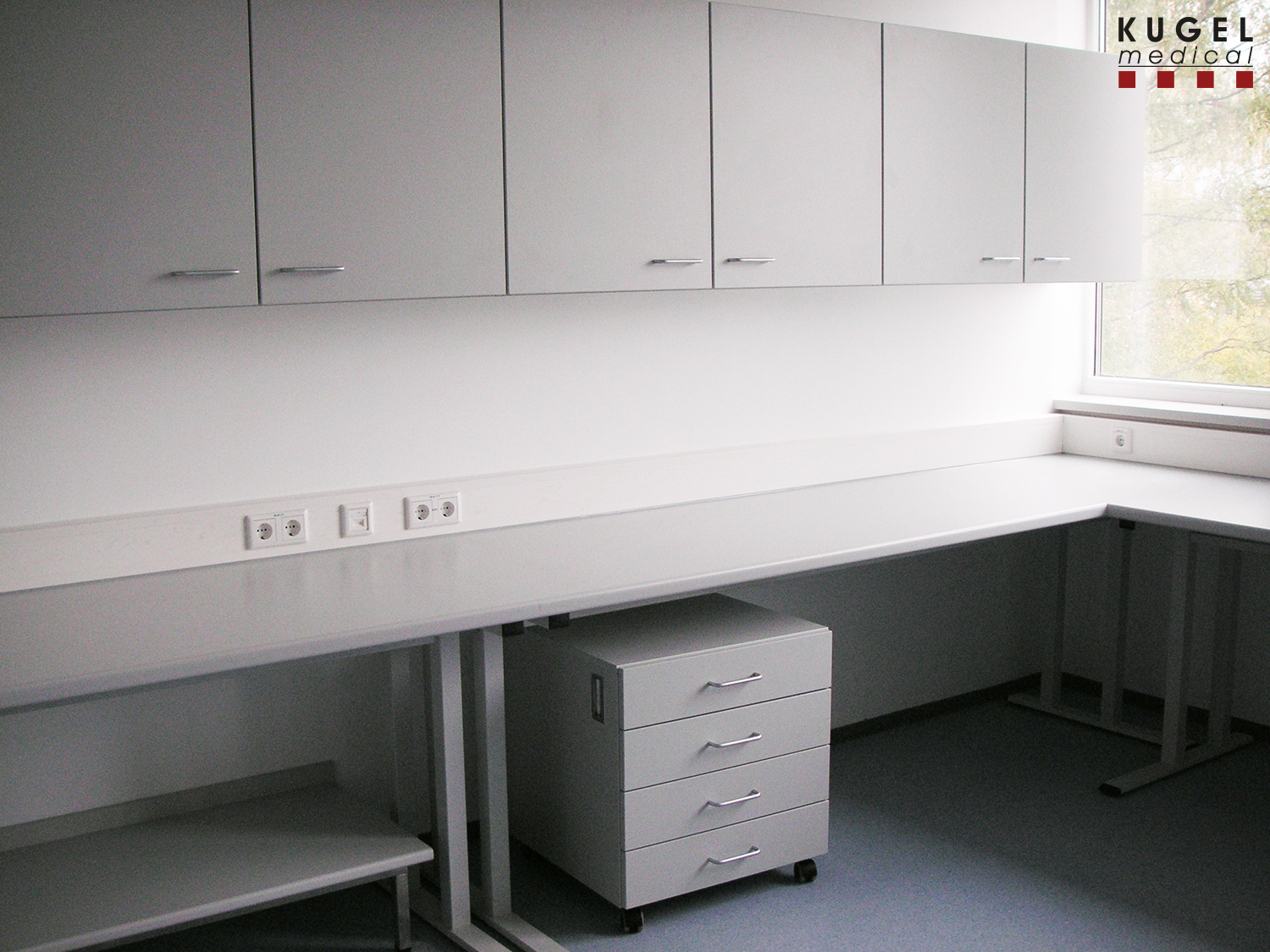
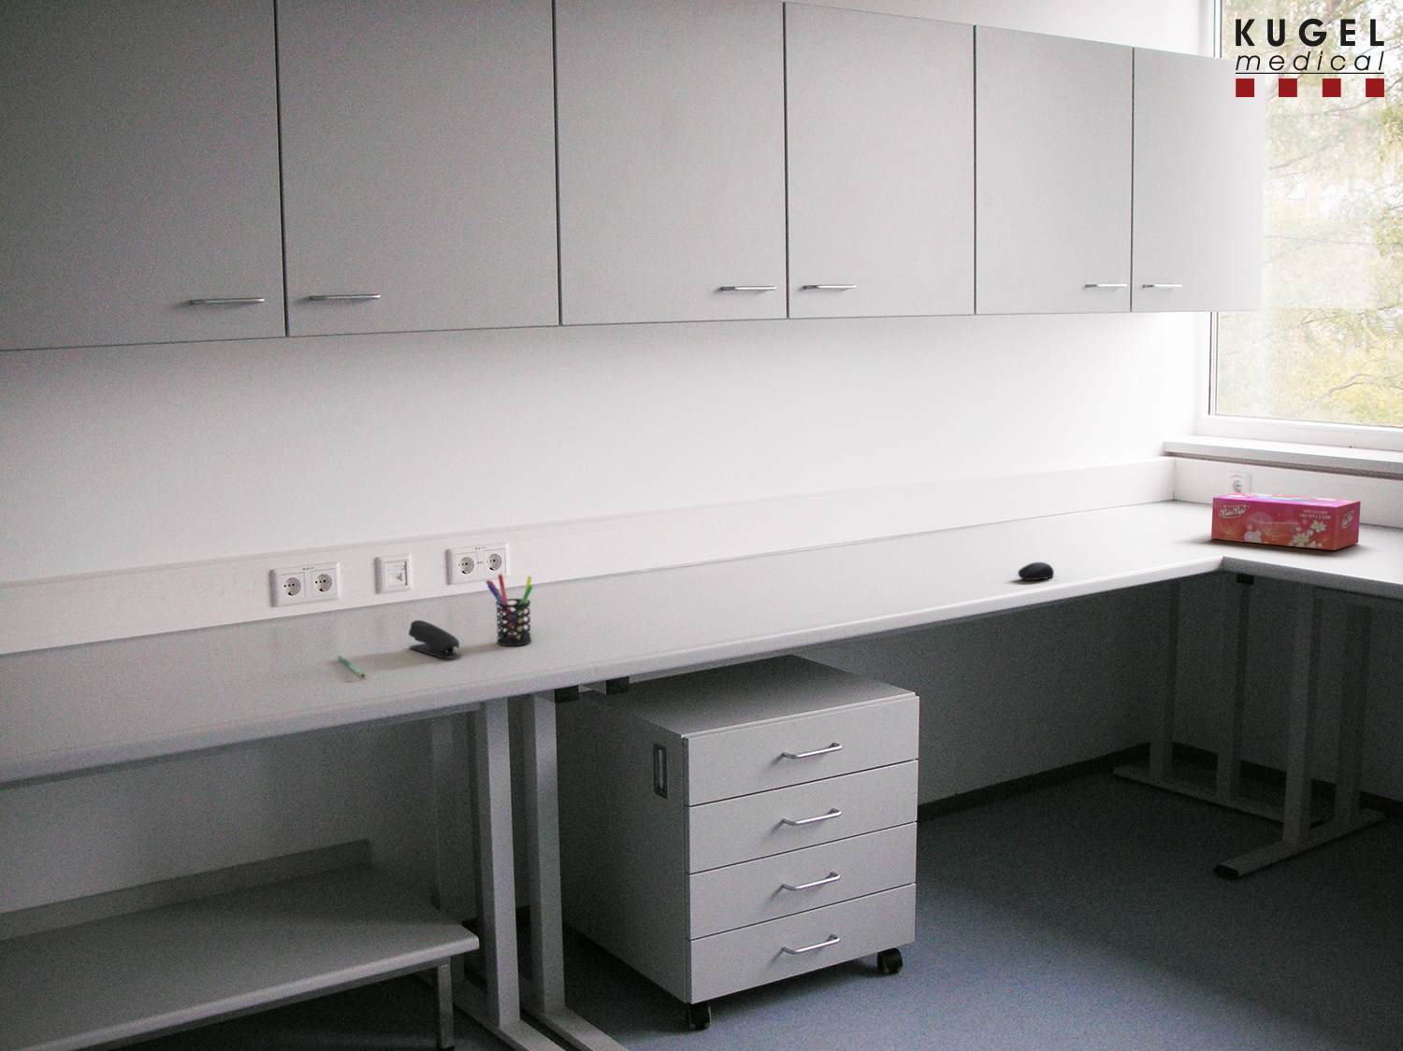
+ pen holder [485,574,534,647]
+ tissue box [1211,491,1362,551]
+ stapler [408,619,462,659]
+ pen [337,655,367,679]
+ computer mouse [1016,562,1055,581]
